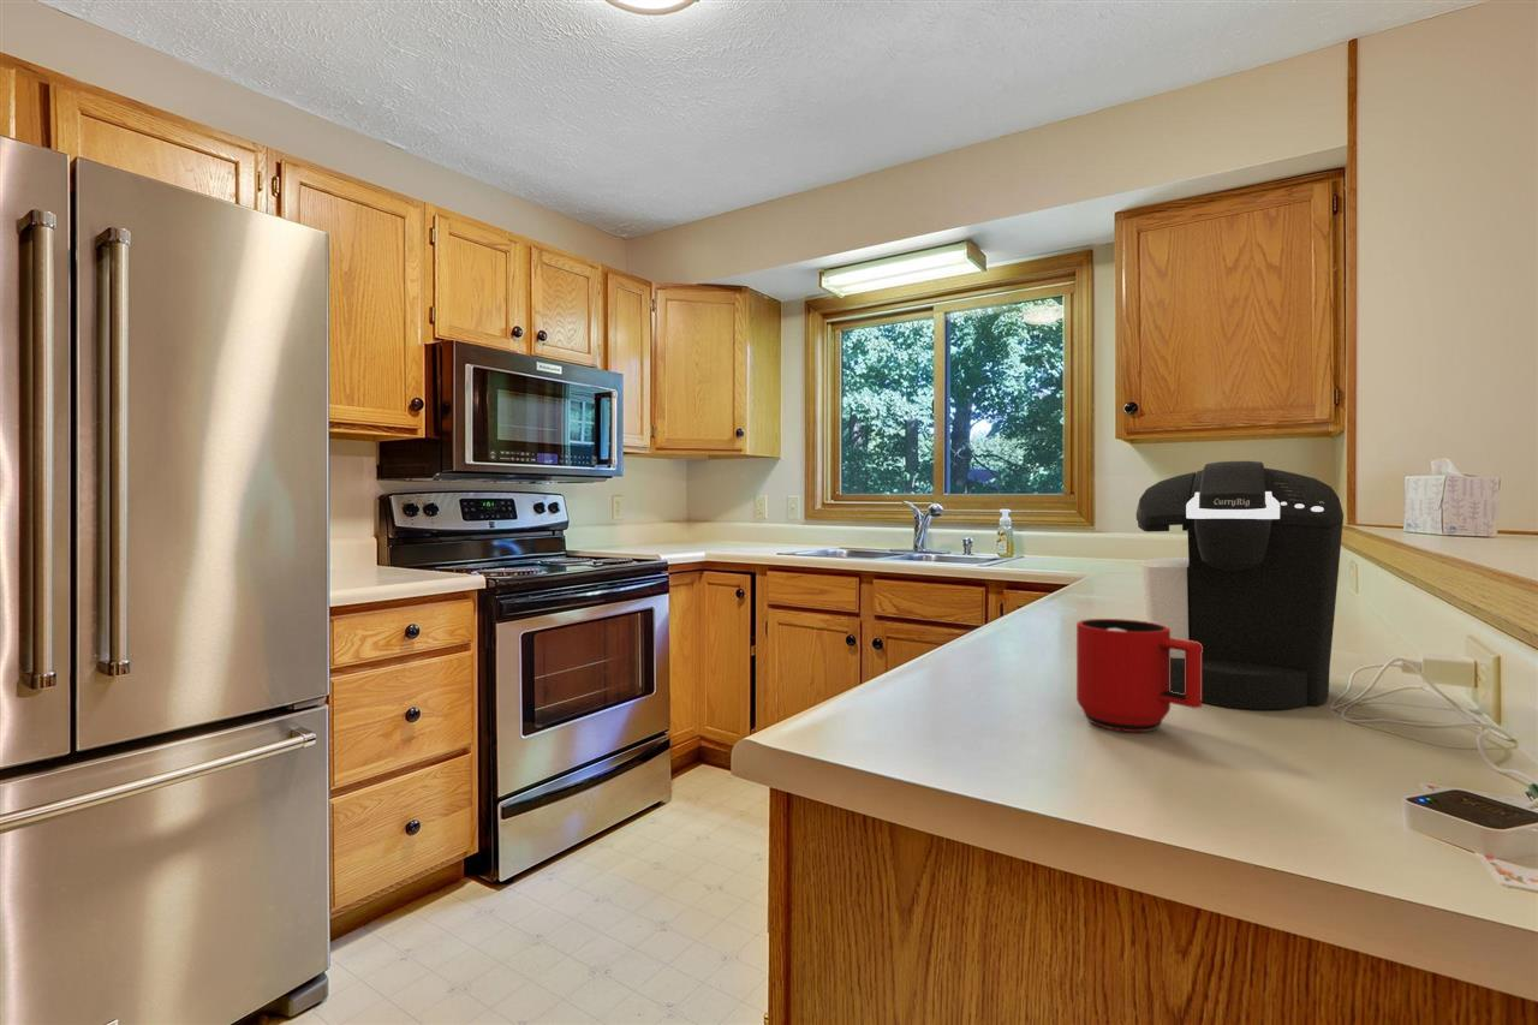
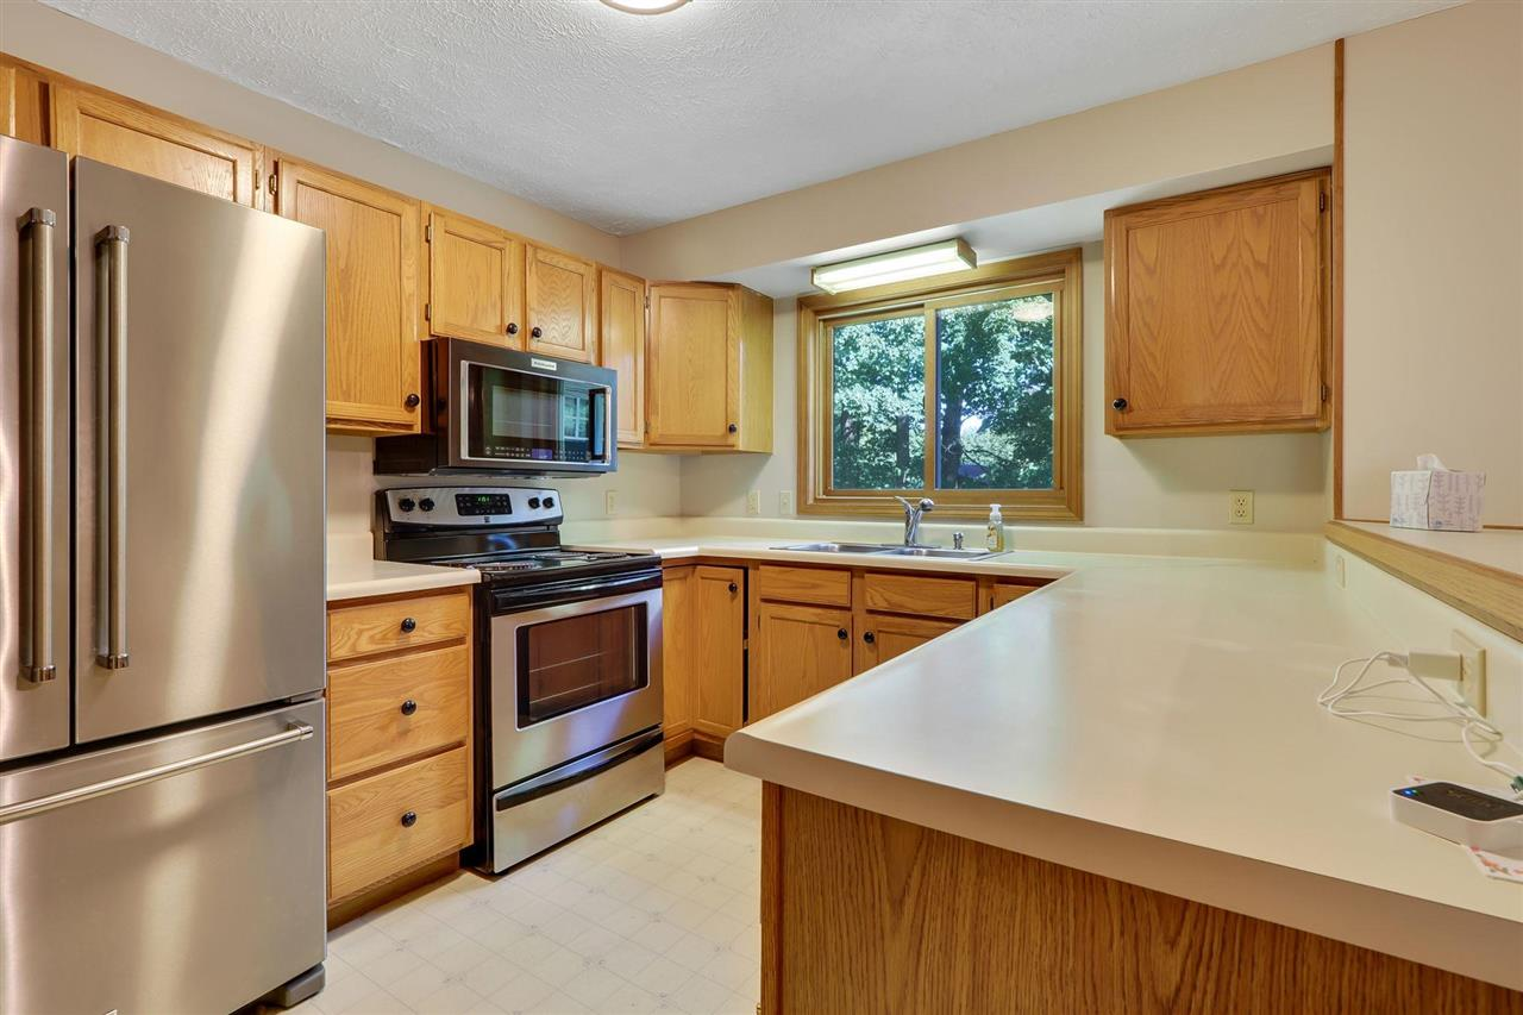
- mug [1075,618,1203,733]
- coffee maker [1134,460,1345,710]
